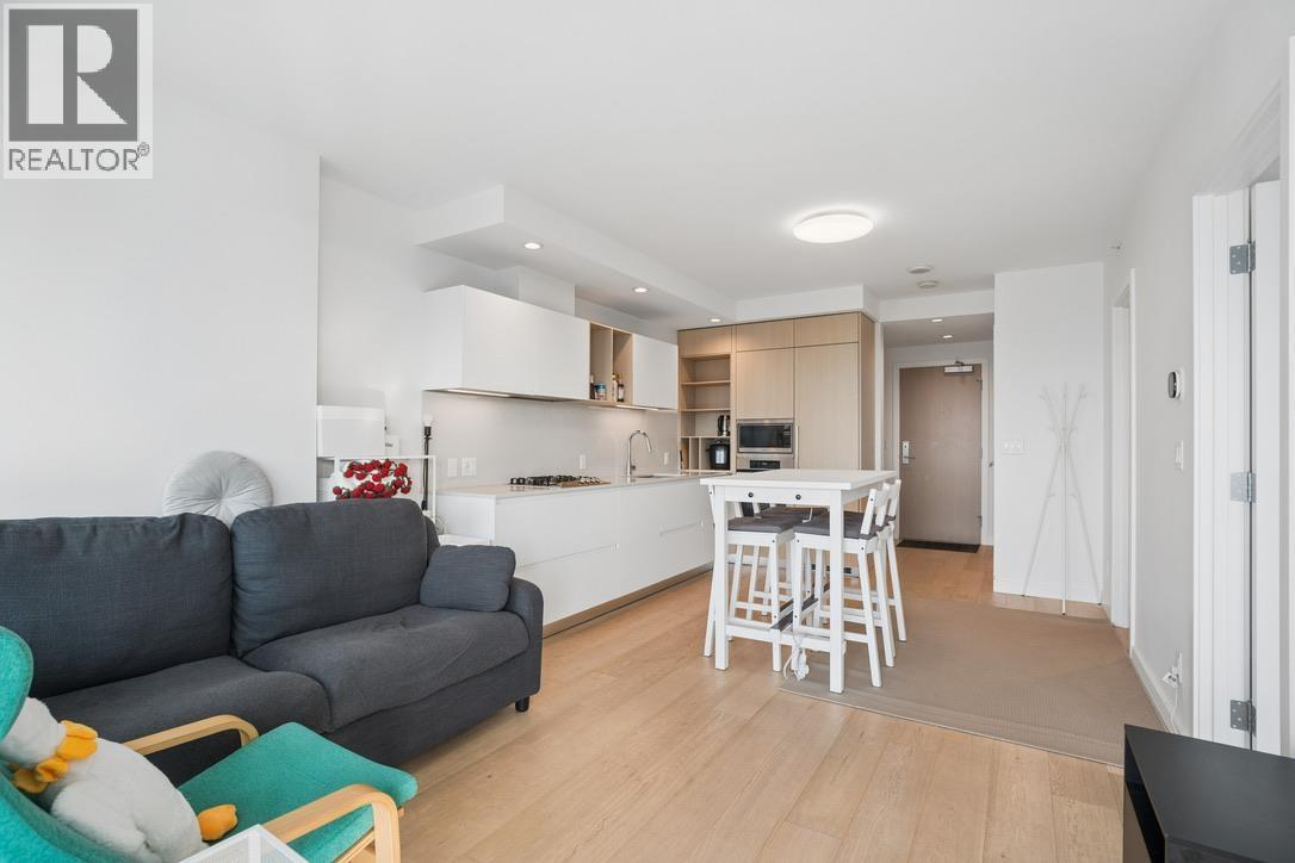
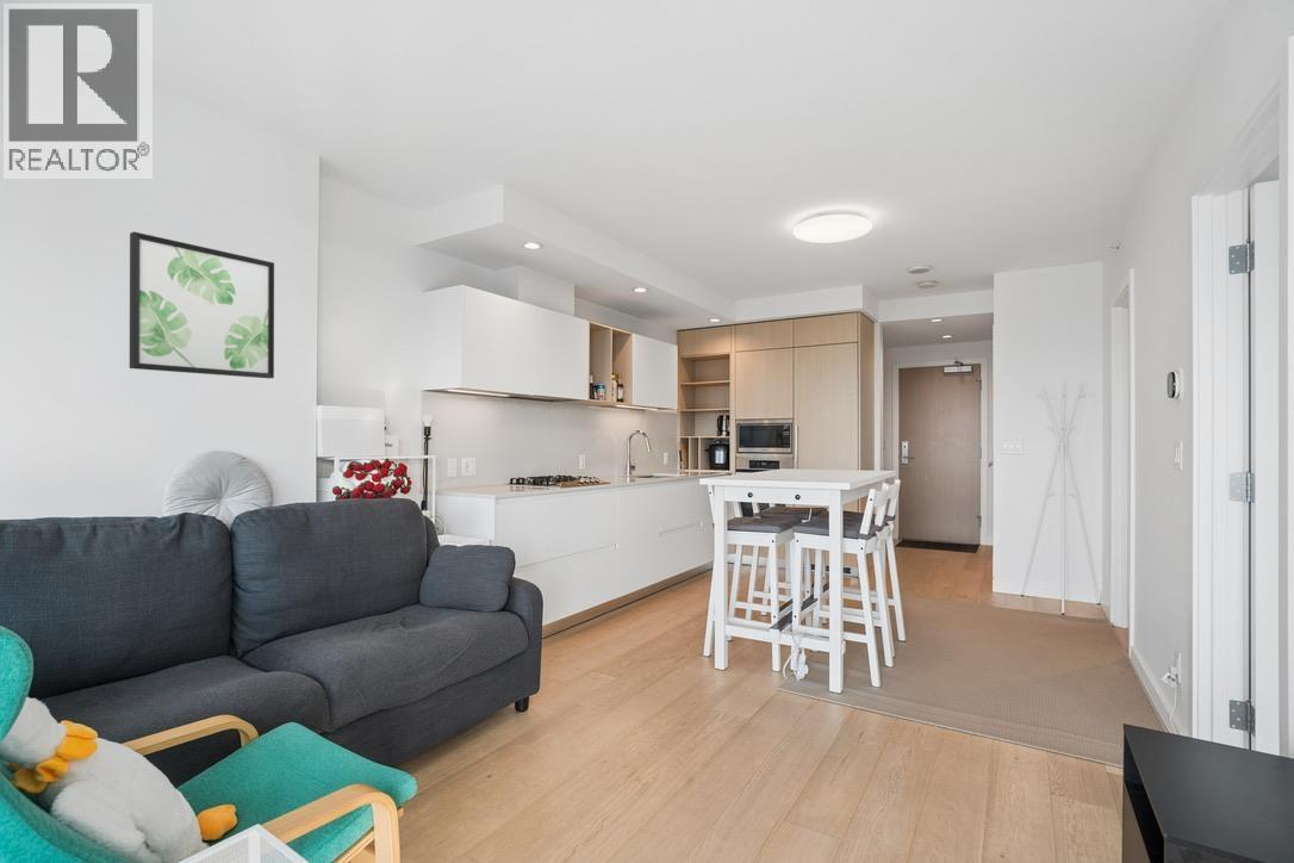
+ wall art [129,231,275,379]
